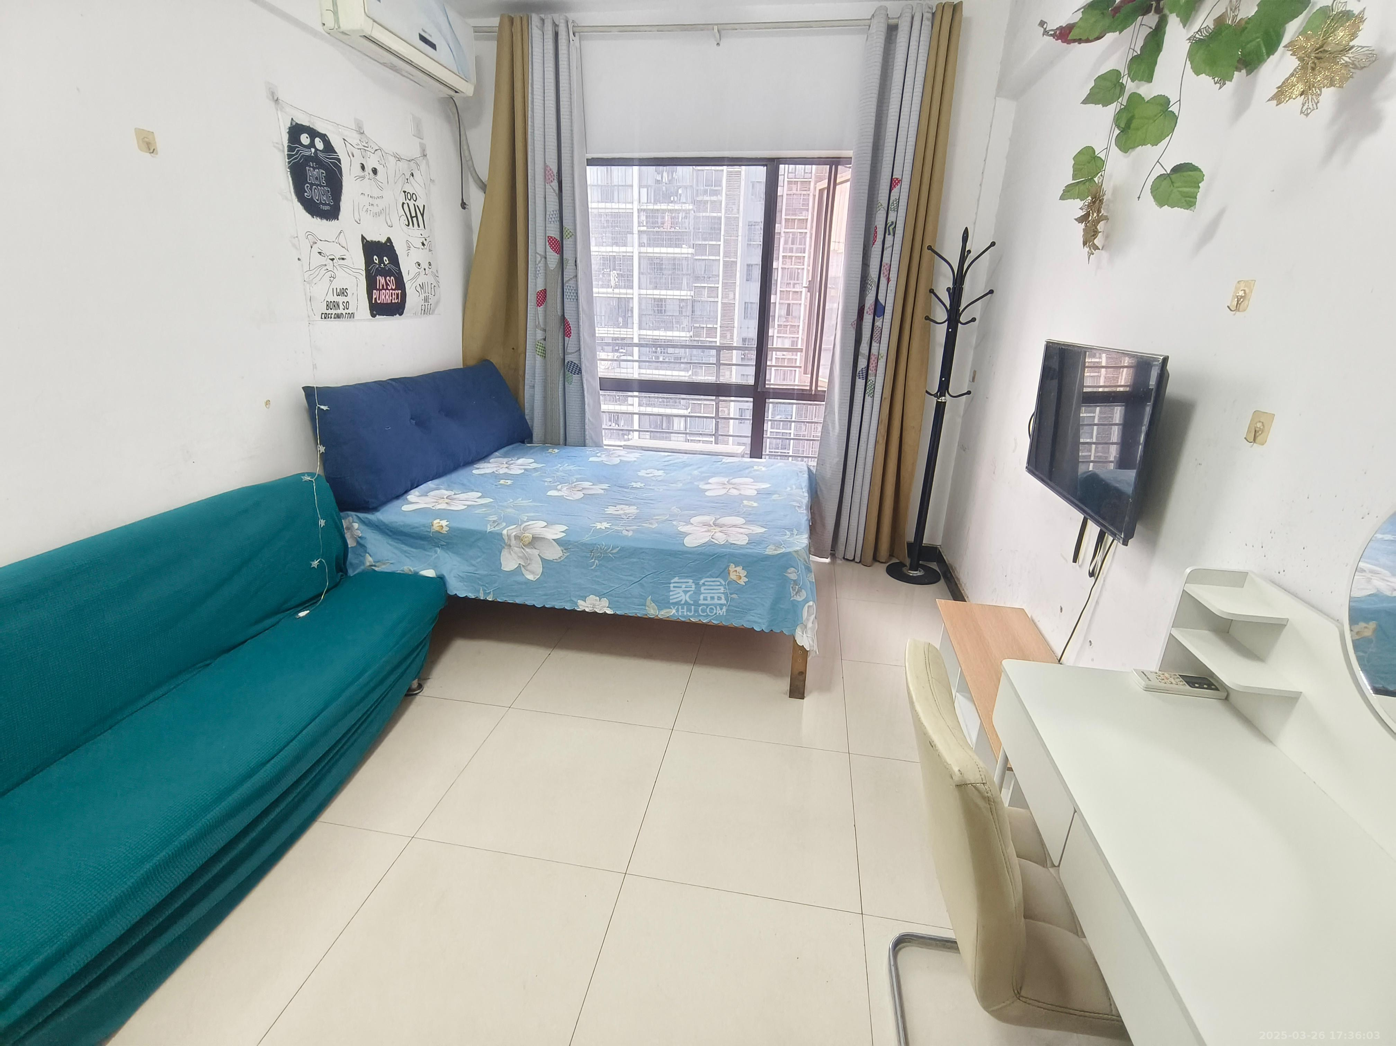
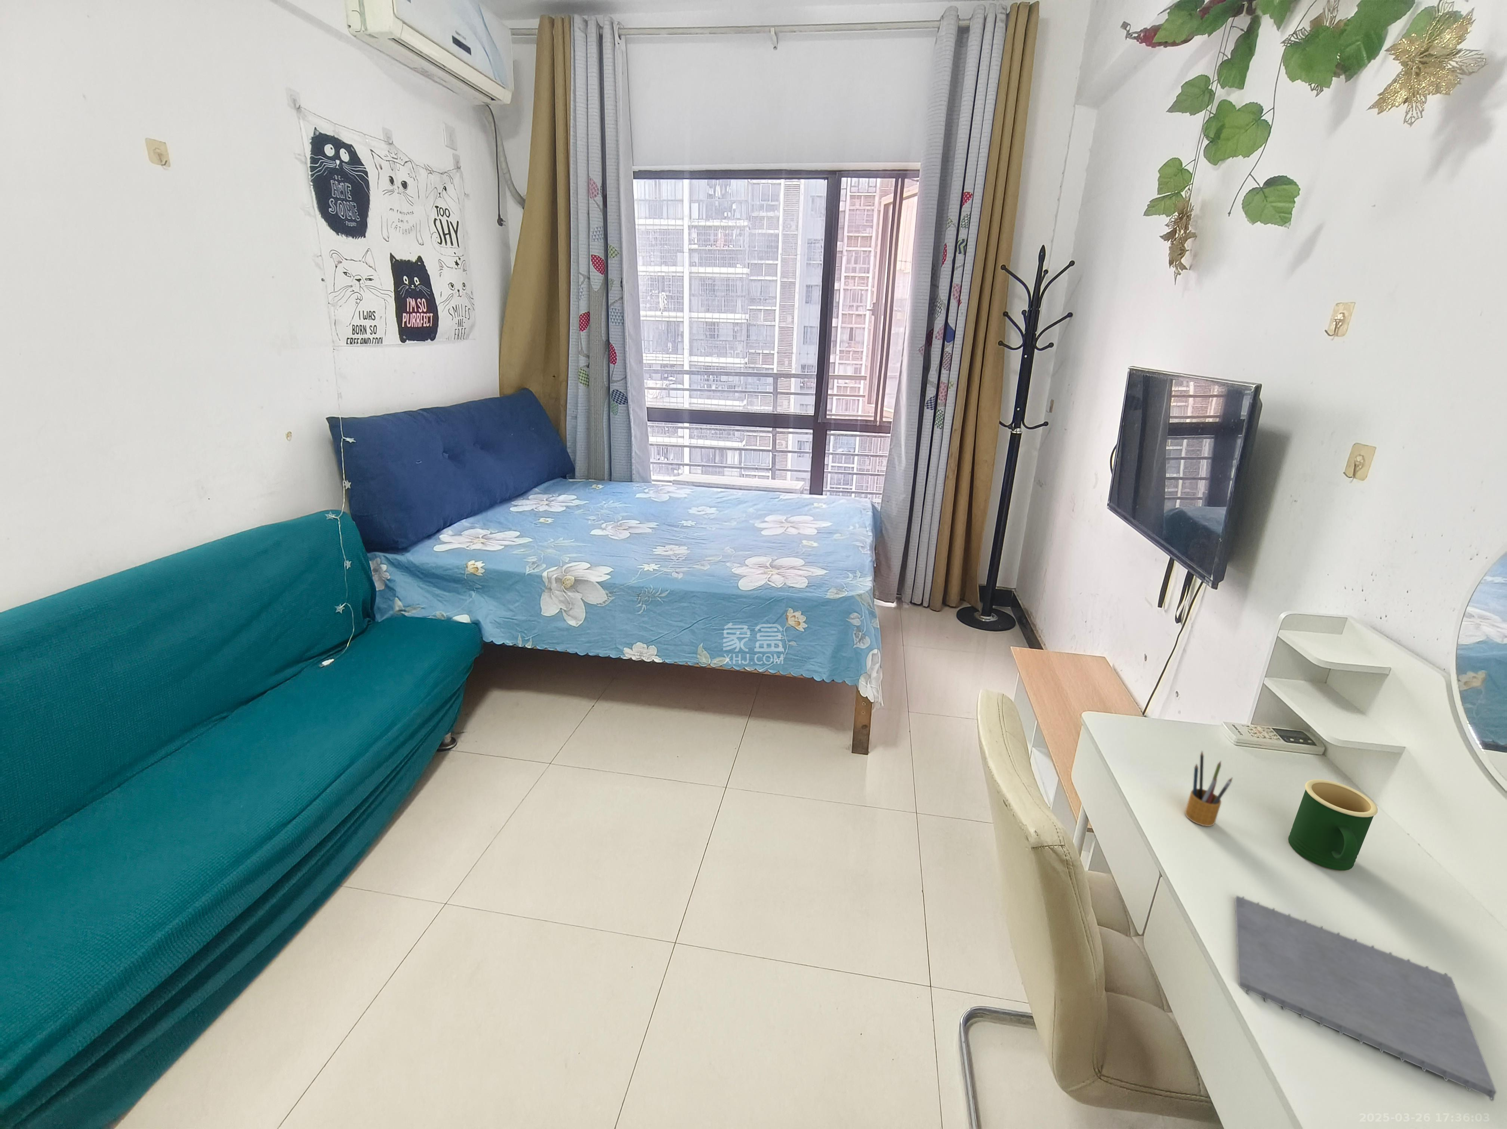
+ notepad [1234,895,1496,1102]
+ mug [1287,779,1378,870]
+ pencil box [1184,750,1233,827]
